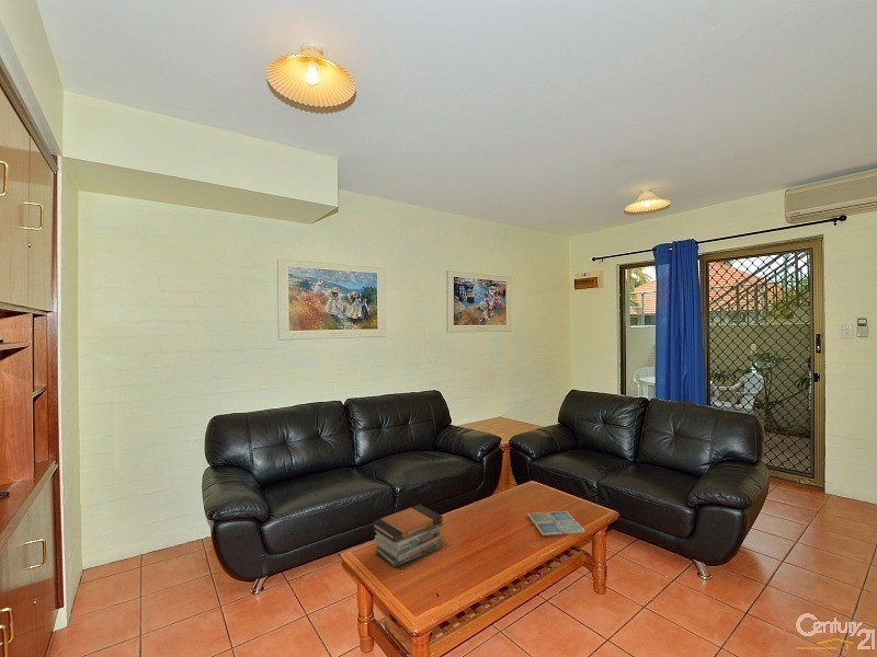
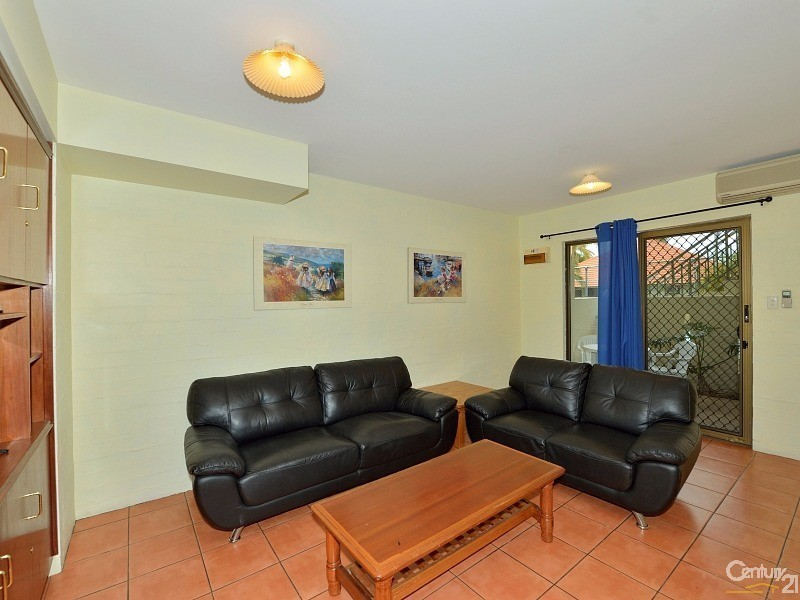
- book stack [372,504,444,568]
- drink coaster [526,510,586,537]
